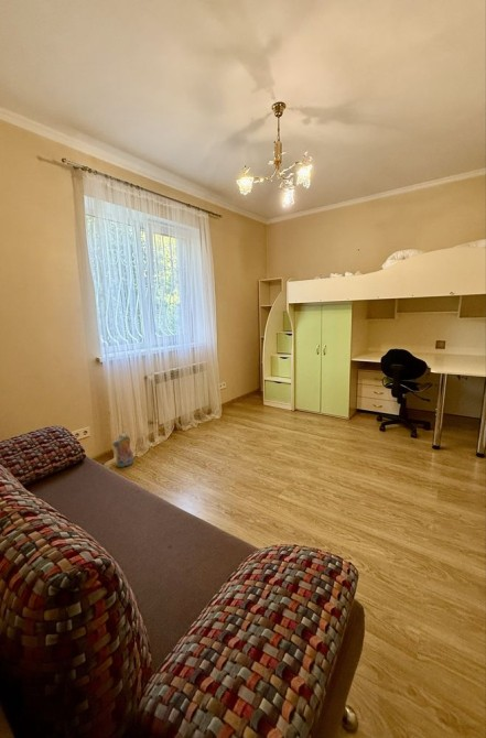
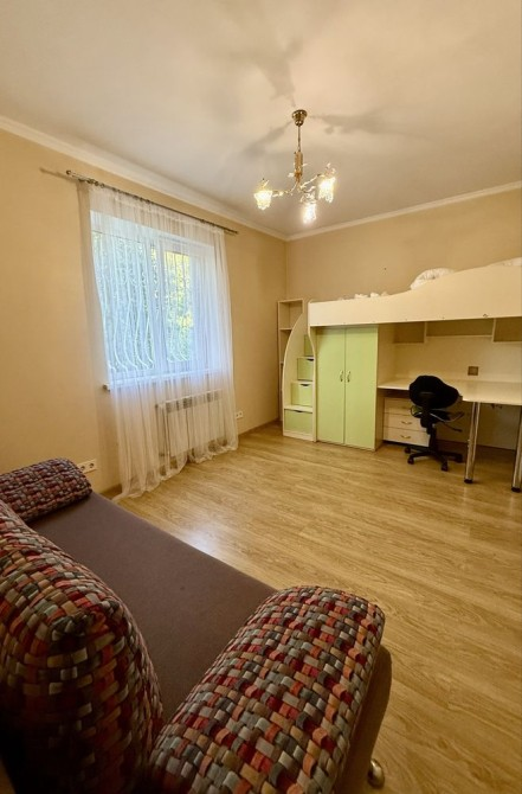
- plush toy [111,432,134,468]
